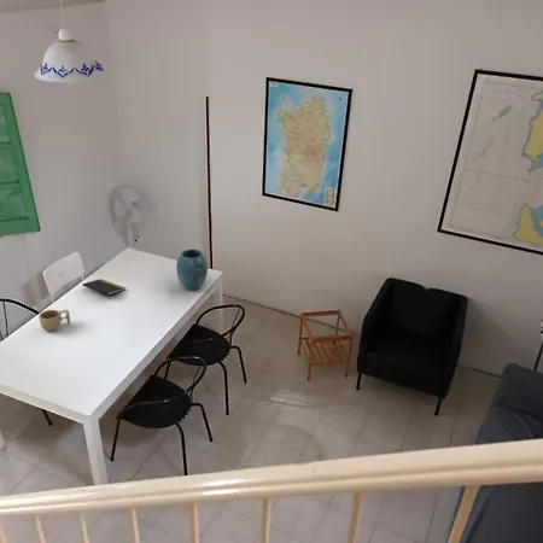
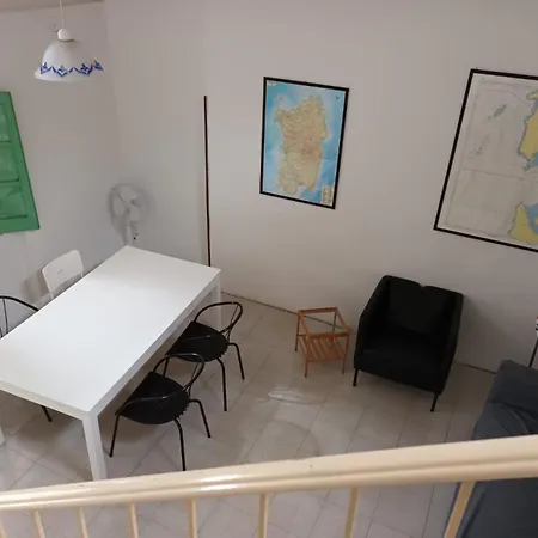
- notepad [81,278,127,299]
- cup [39,309,71,332]
- vase [175,249,209,291]
